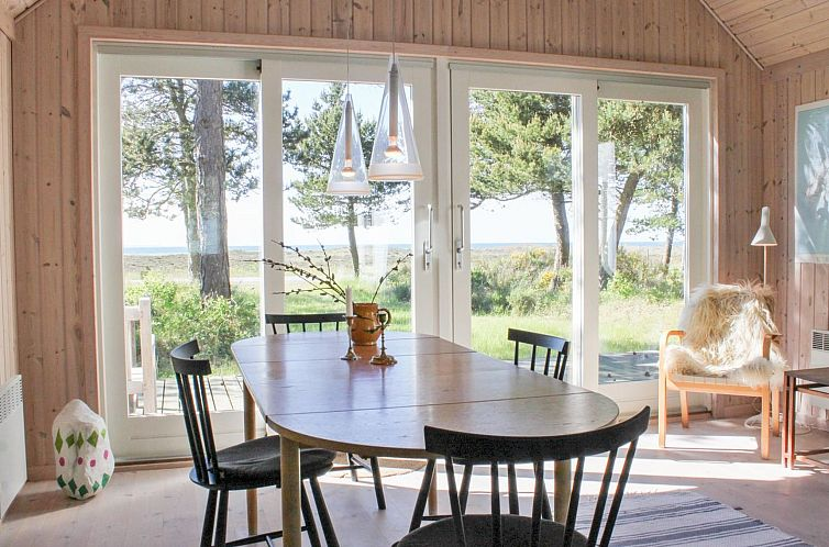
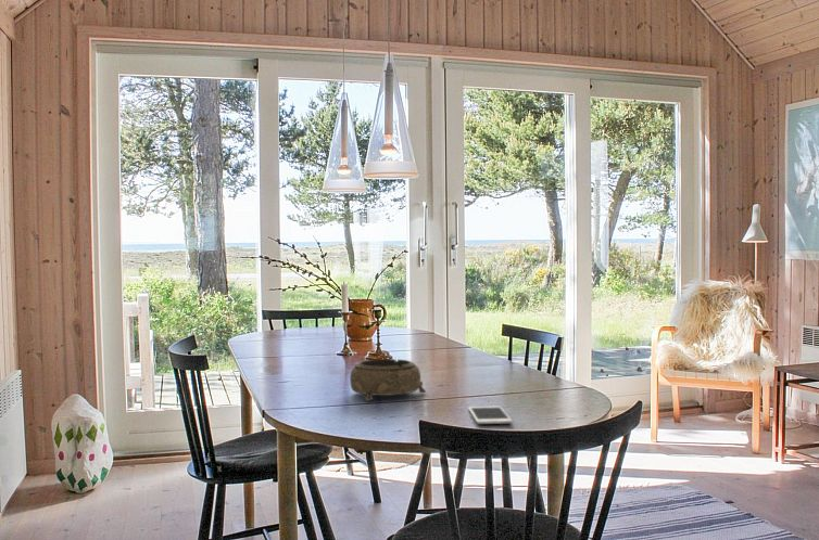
+ decorative bowl [349,358,427,402]
+ cell phone [467,406,514,425]
